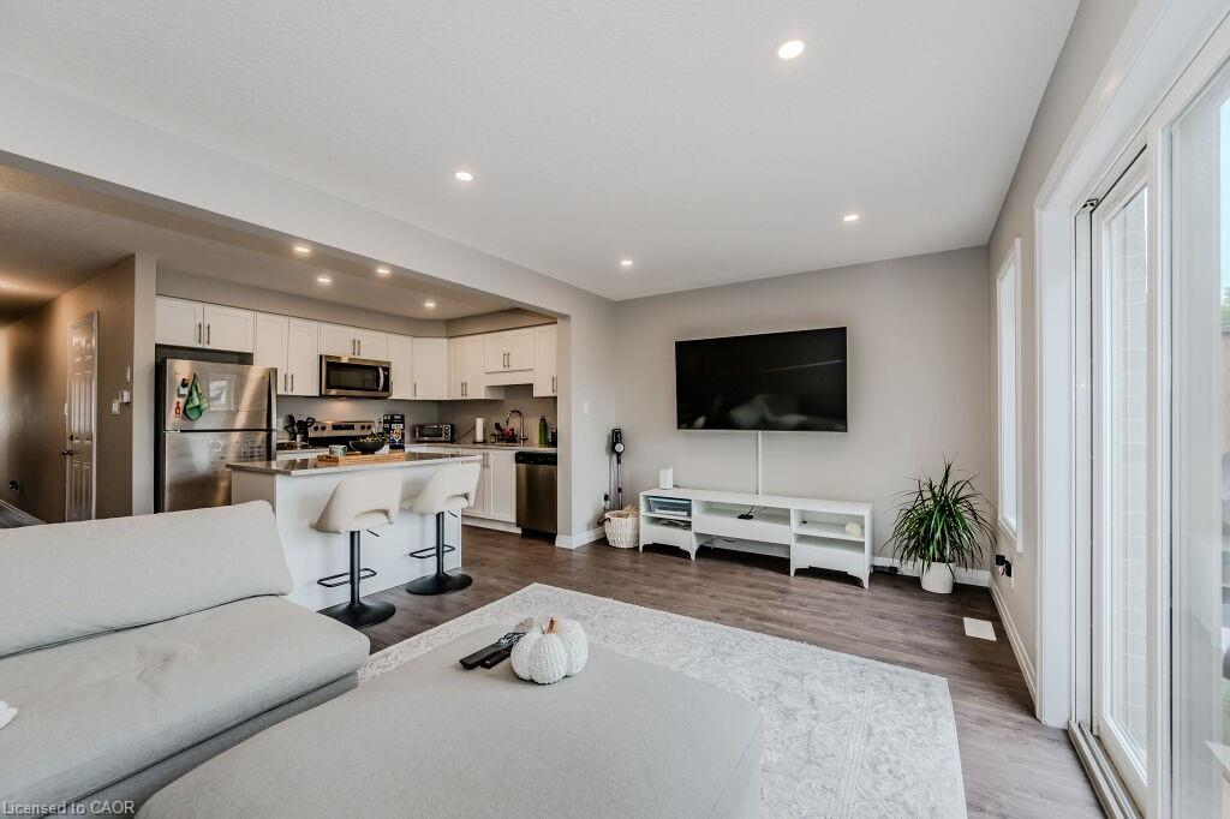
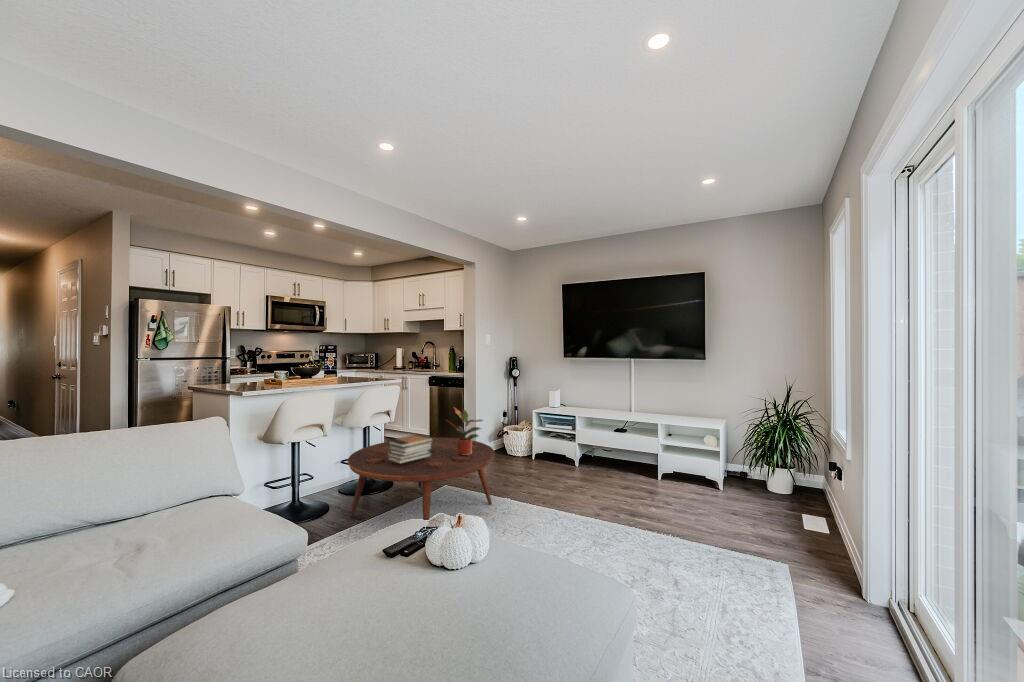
+ potted plant [445,407,484,455]
+ coffee table [346,436,495,521]
+ book stack [387,433,434,464]
